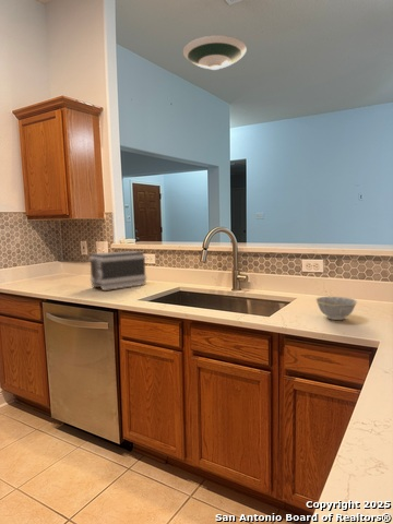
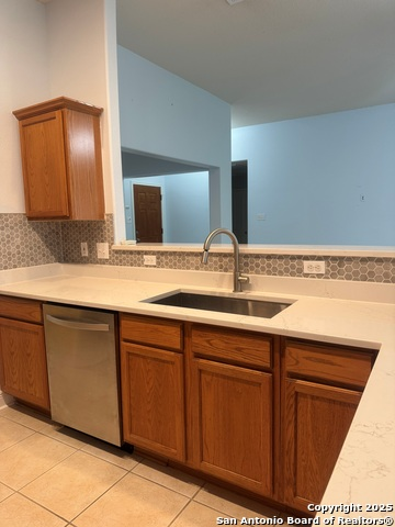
- toaster [87,250,147,291]
- bowl [314,296,358,321]
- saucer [182,34,248,71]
